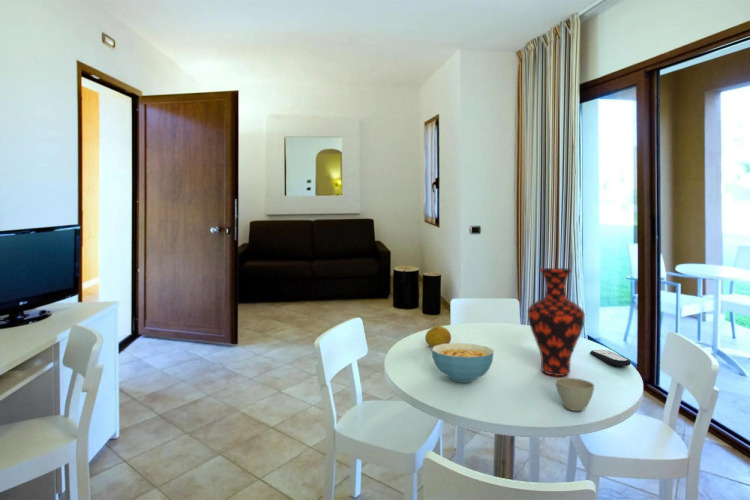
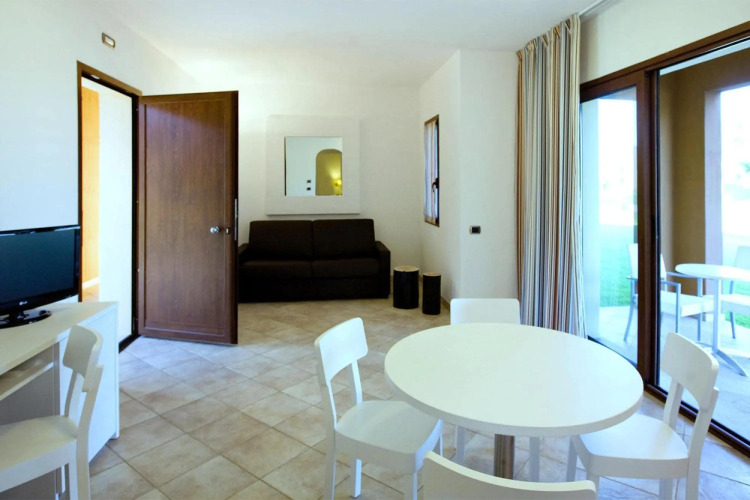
- flower pot [554,377,595,412]
- fruit [424,325,452,348]
- vase [527,267,586,377]
- cereal bowl [431,342,495,384]
- remote control [589,349,632,367]
